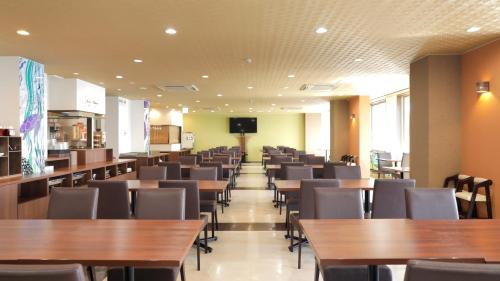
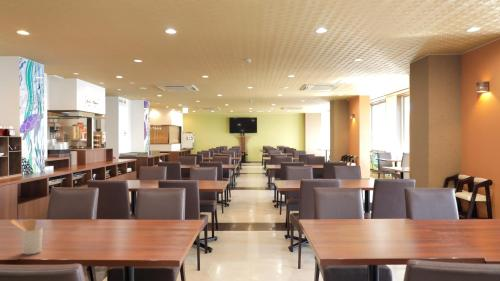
+ utensil holder [10,218,44,255]
